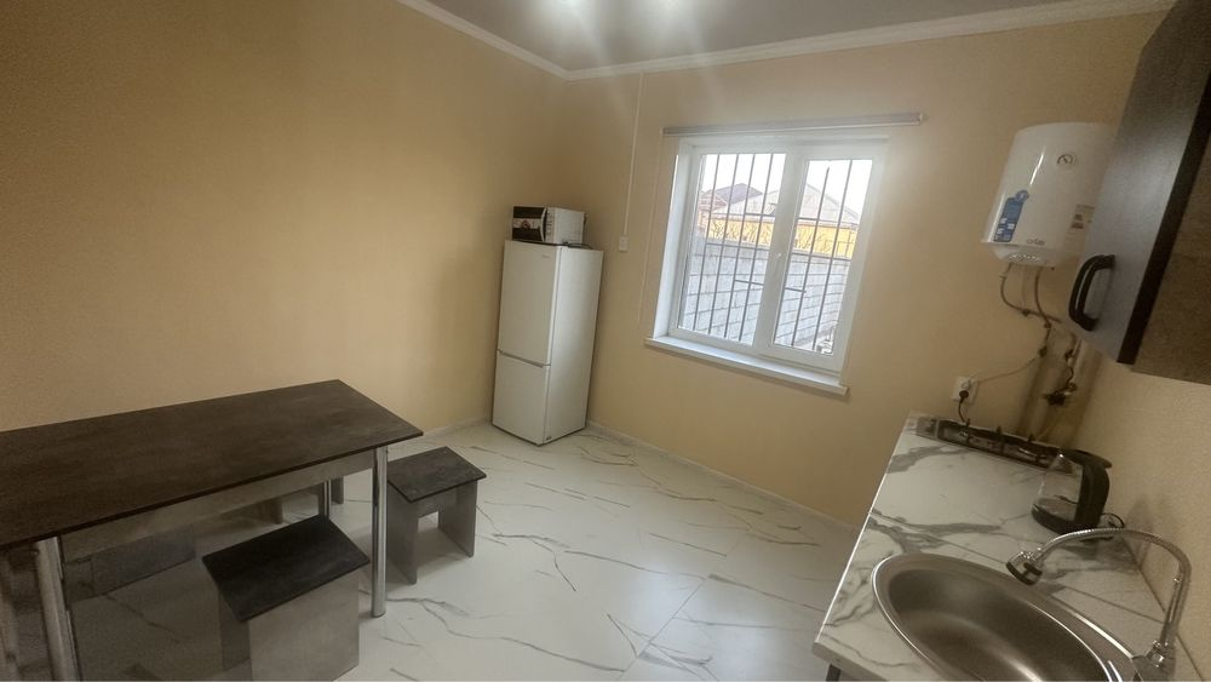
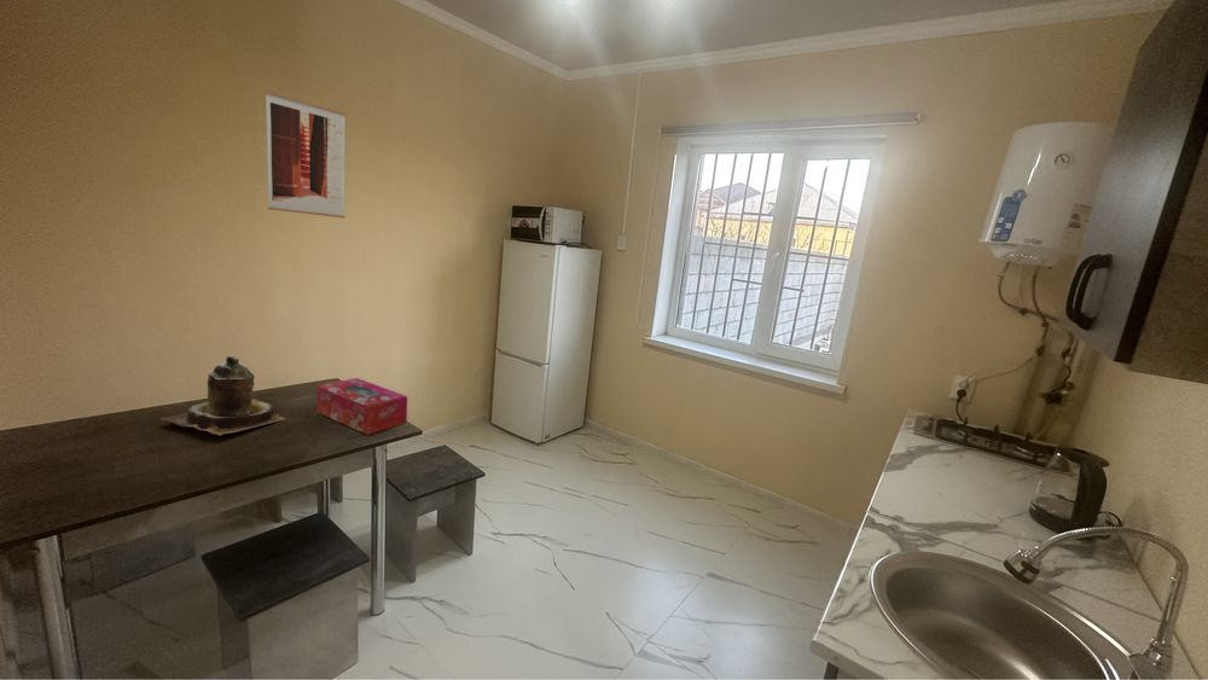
+ wall art [265,89,347,220]
+ teapot [157,355,286,436]
+ tissue box [315,377,408,436]
